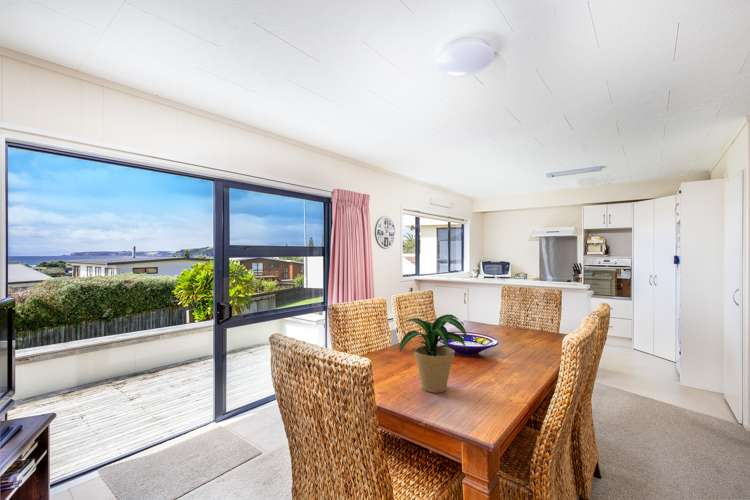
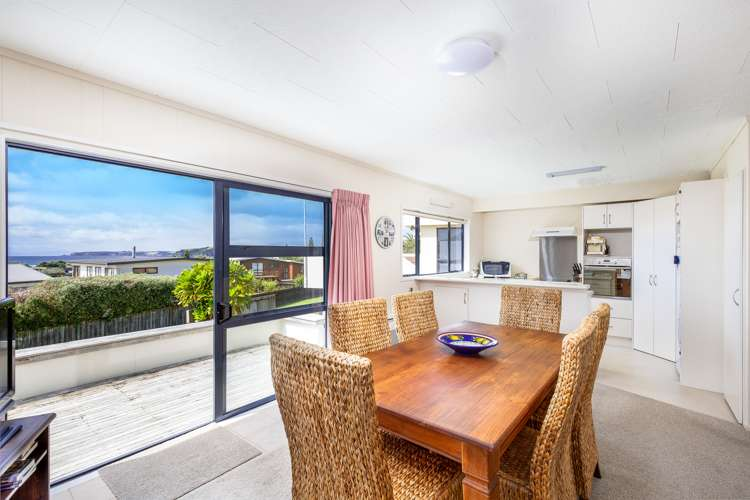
- potted plant [395,314,469,394]
